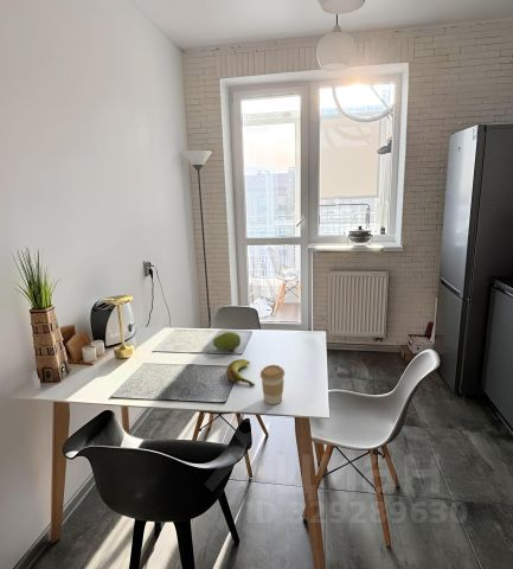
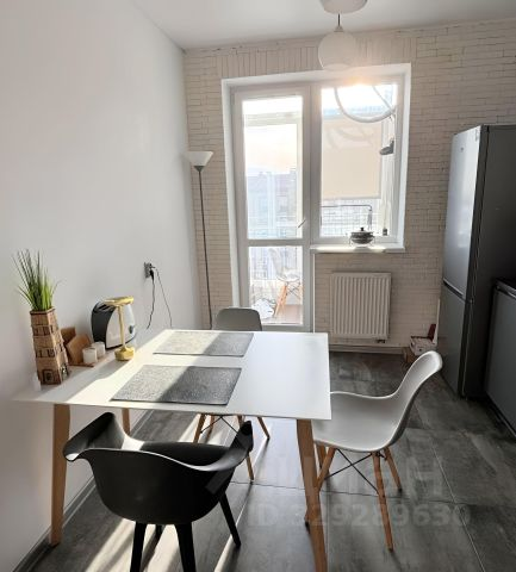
- coffee cup [259,364,286,405]
- fruit [212,331,242,352]
- banana [225,358,256,388]
